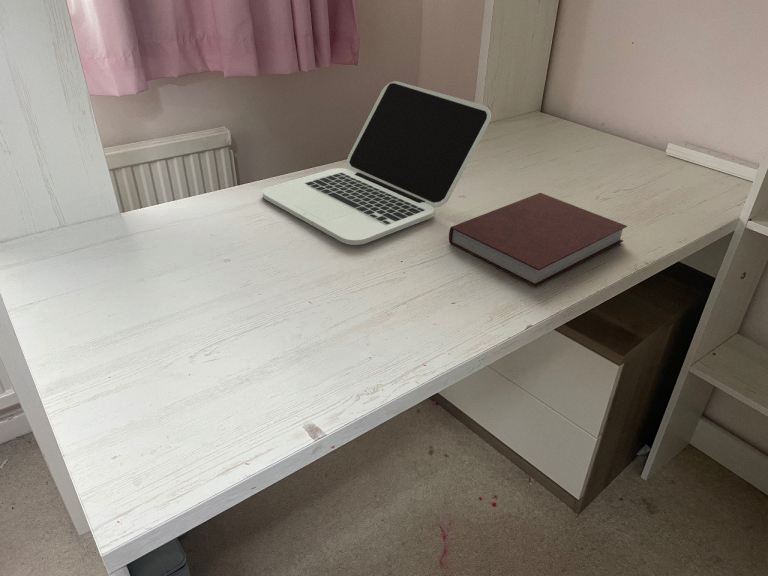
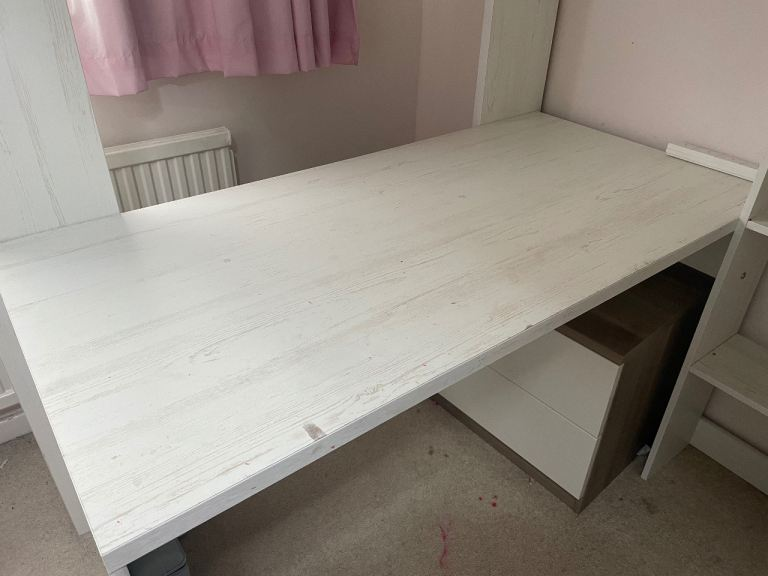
- laptop [262,80,492,246]
- notebook [448,192,628,288]
